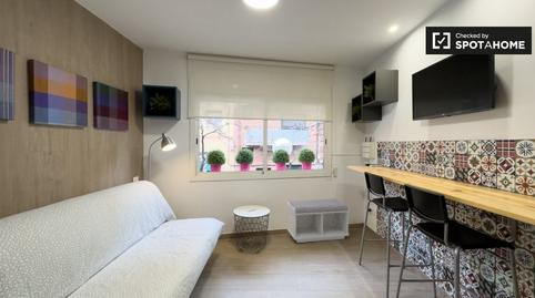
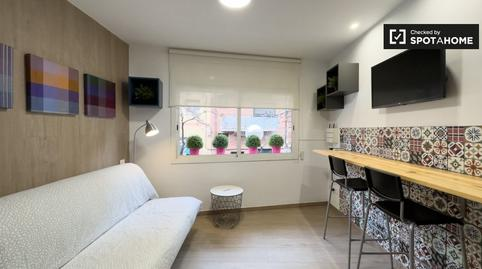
- bench [285,198,351,244]
